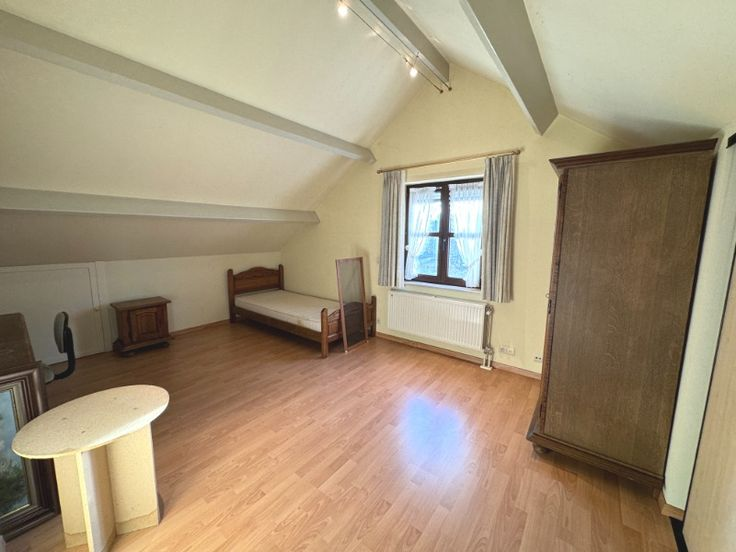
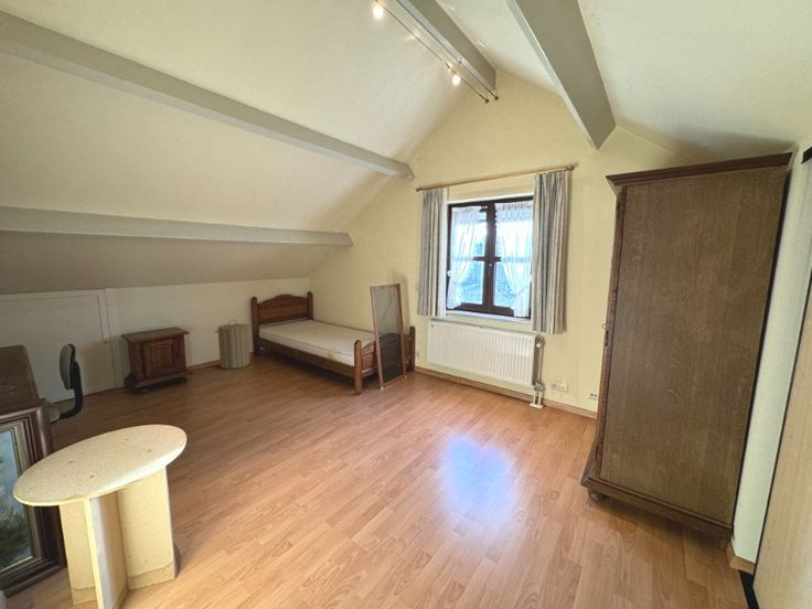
+ laundry hamper [214,319,252,370]
